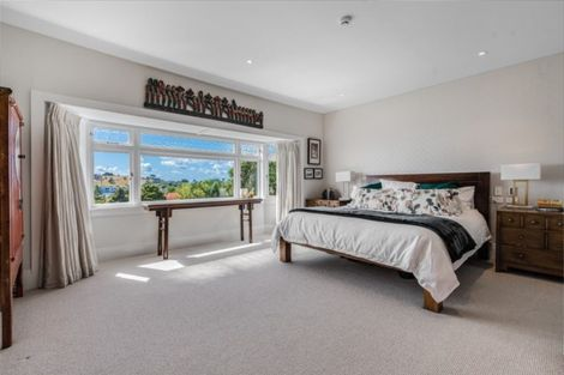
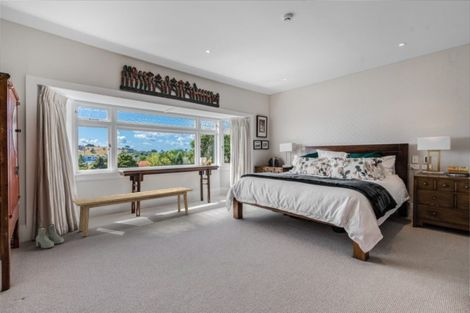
+ bench [71,186,194,237]
+ boots [35,223,65,249]
